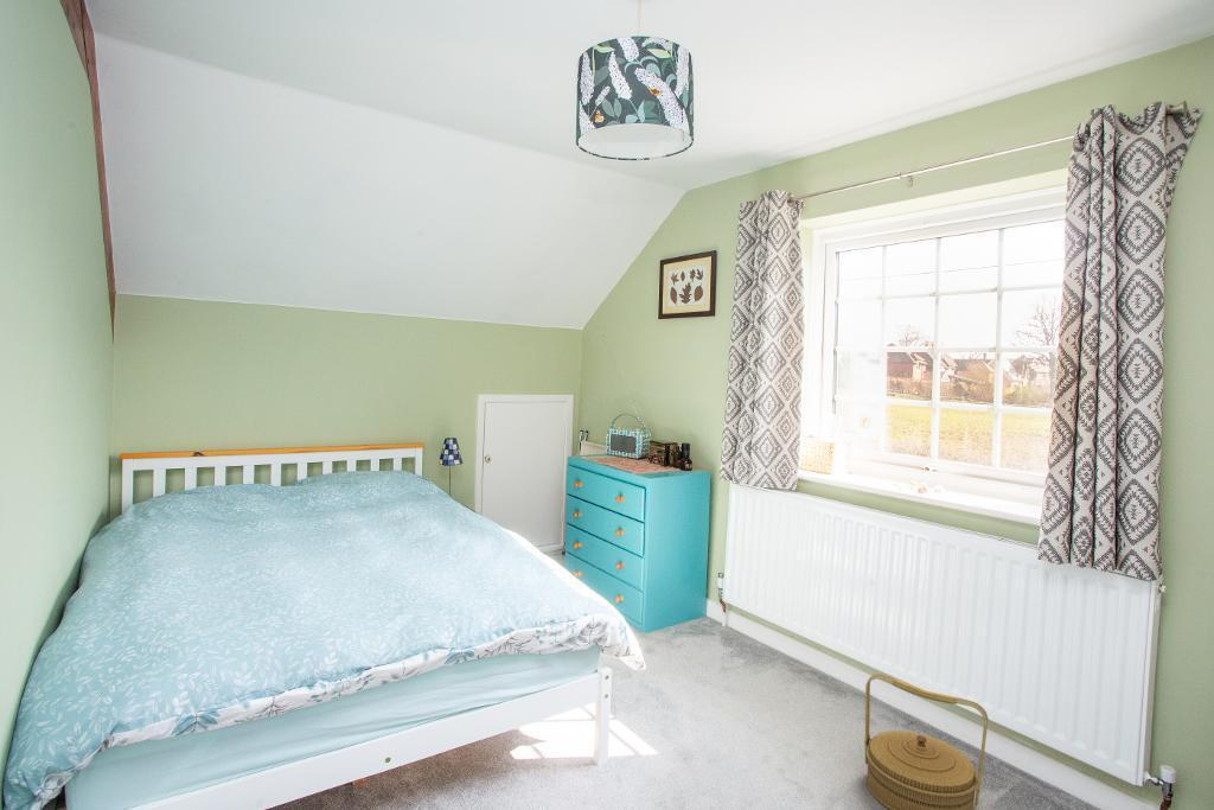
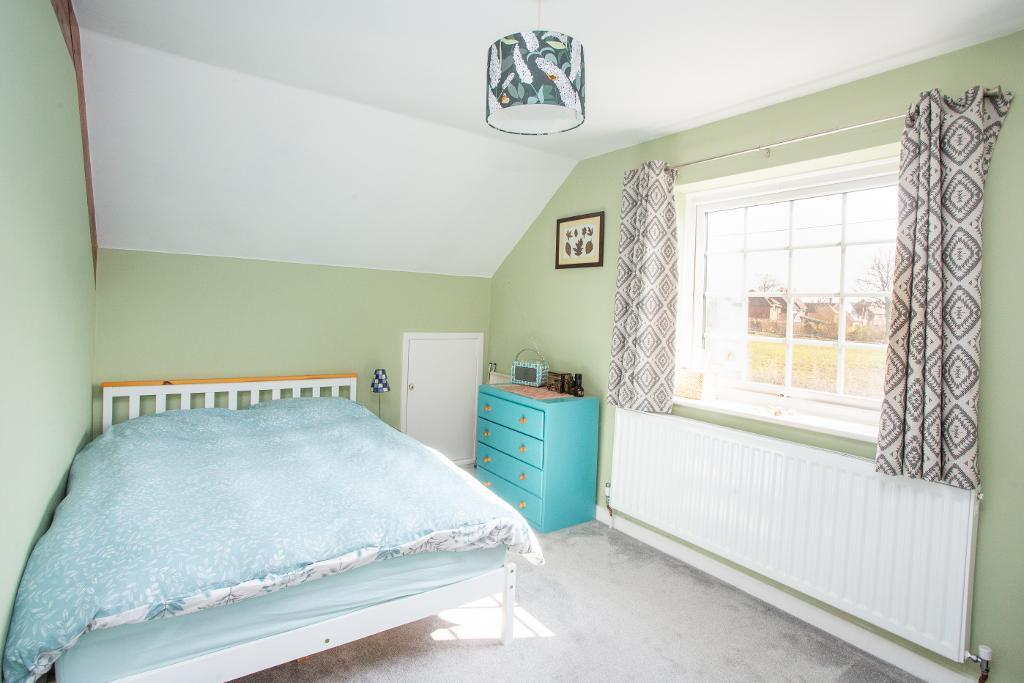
- basket [863,672,990,810]
